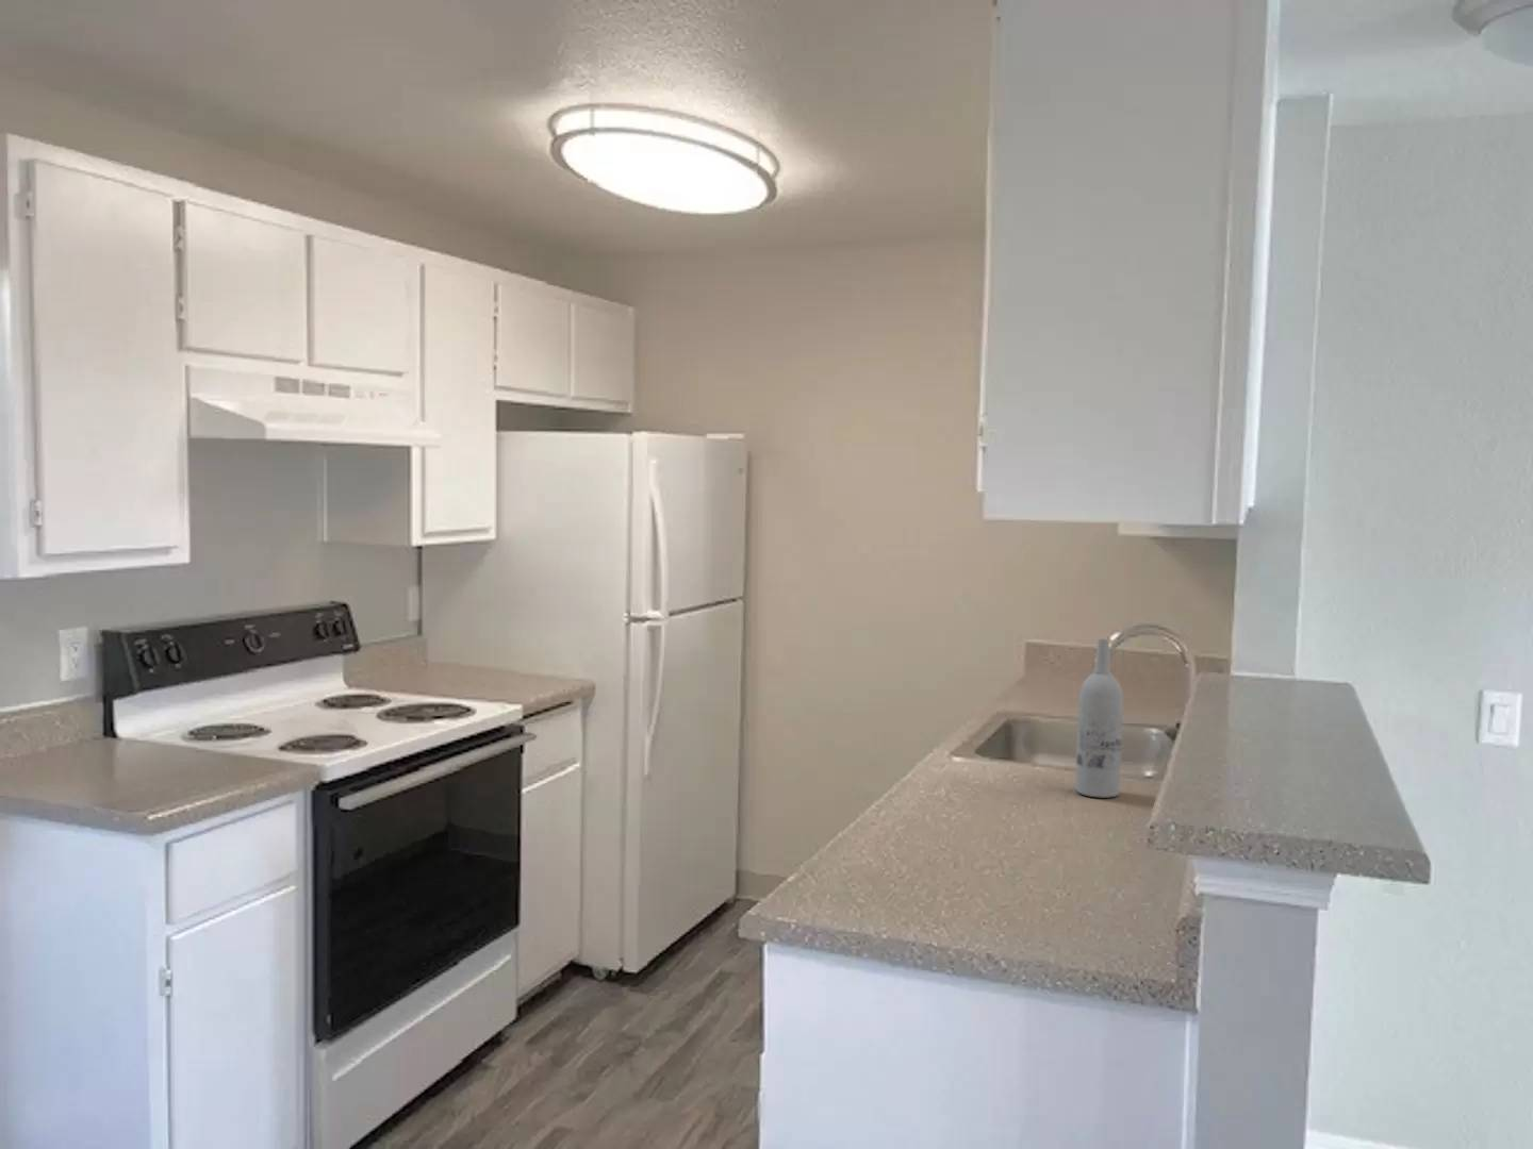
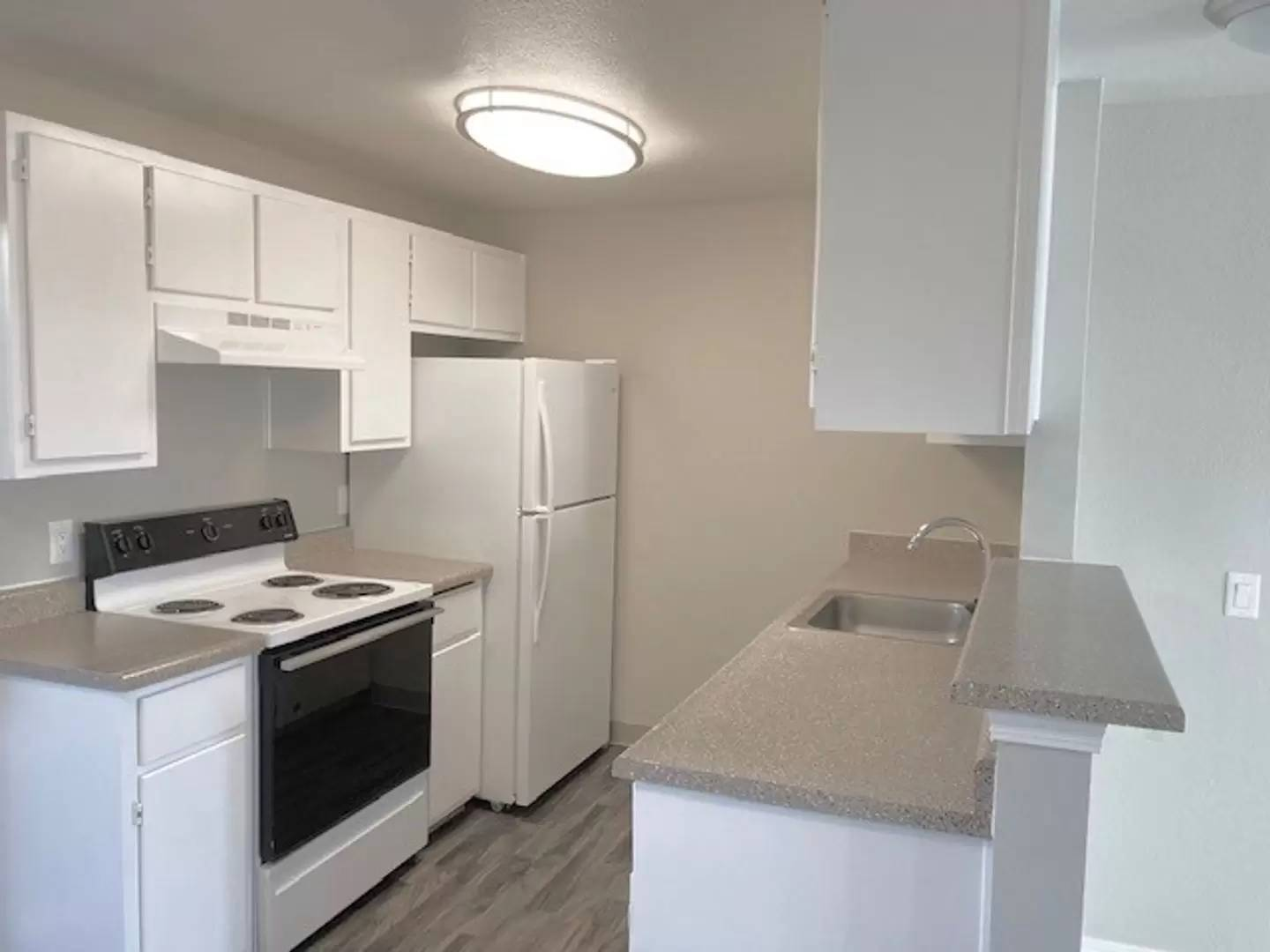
- wine bottle [1074,638,1124,799]
